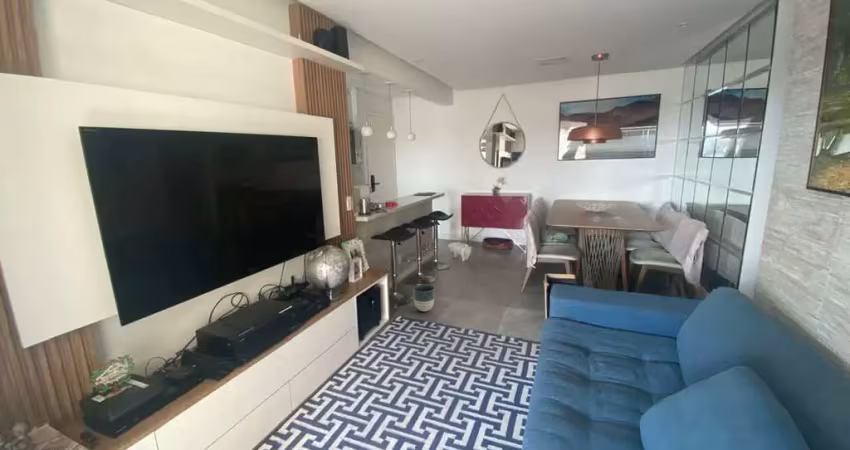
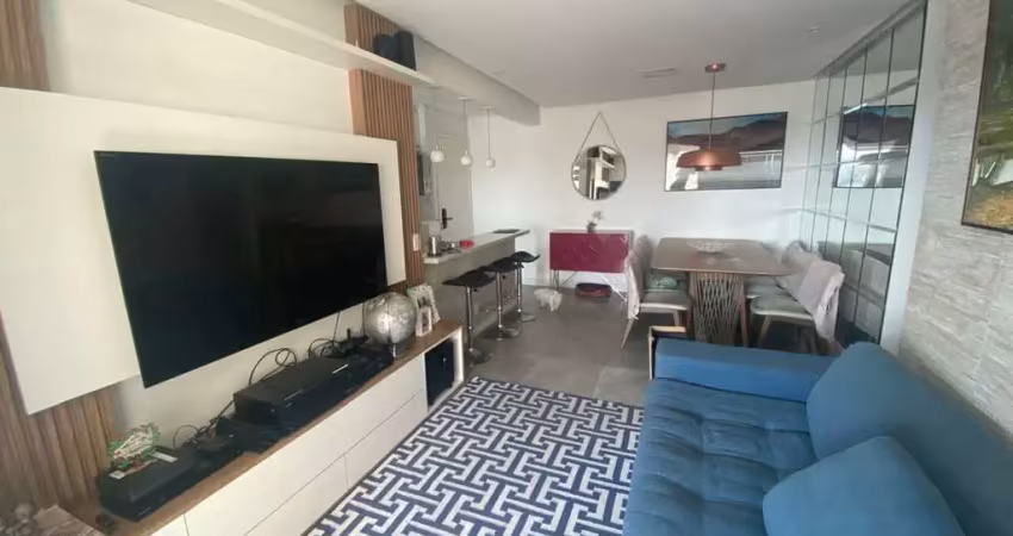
- planter [412,284,435,312]
